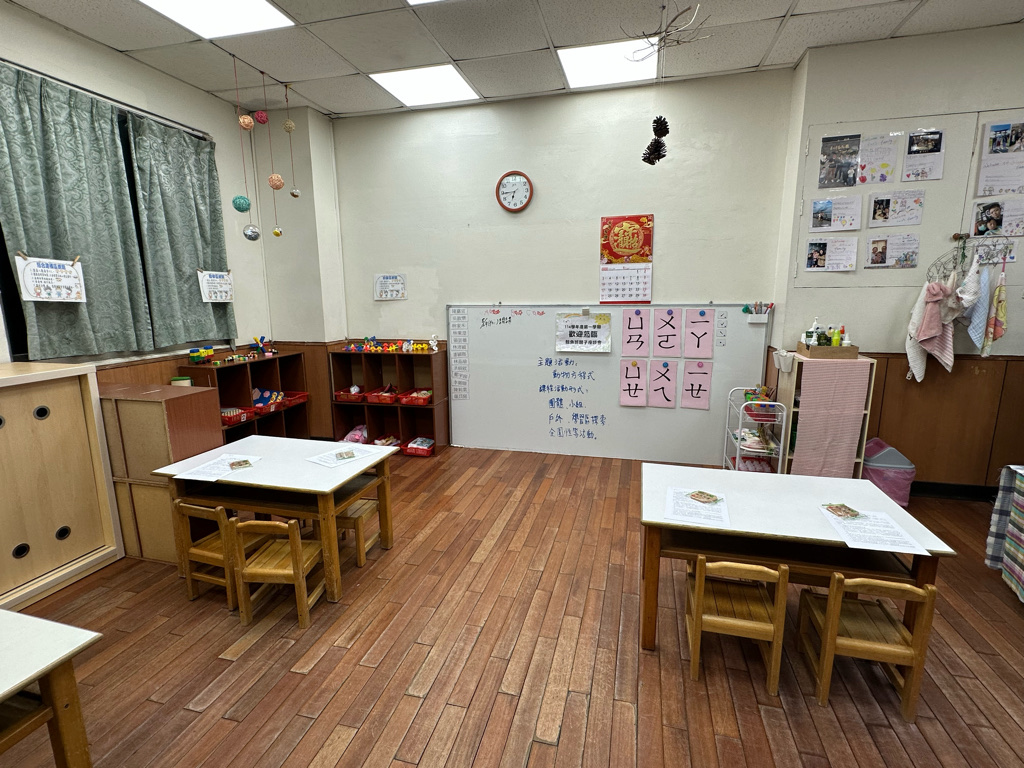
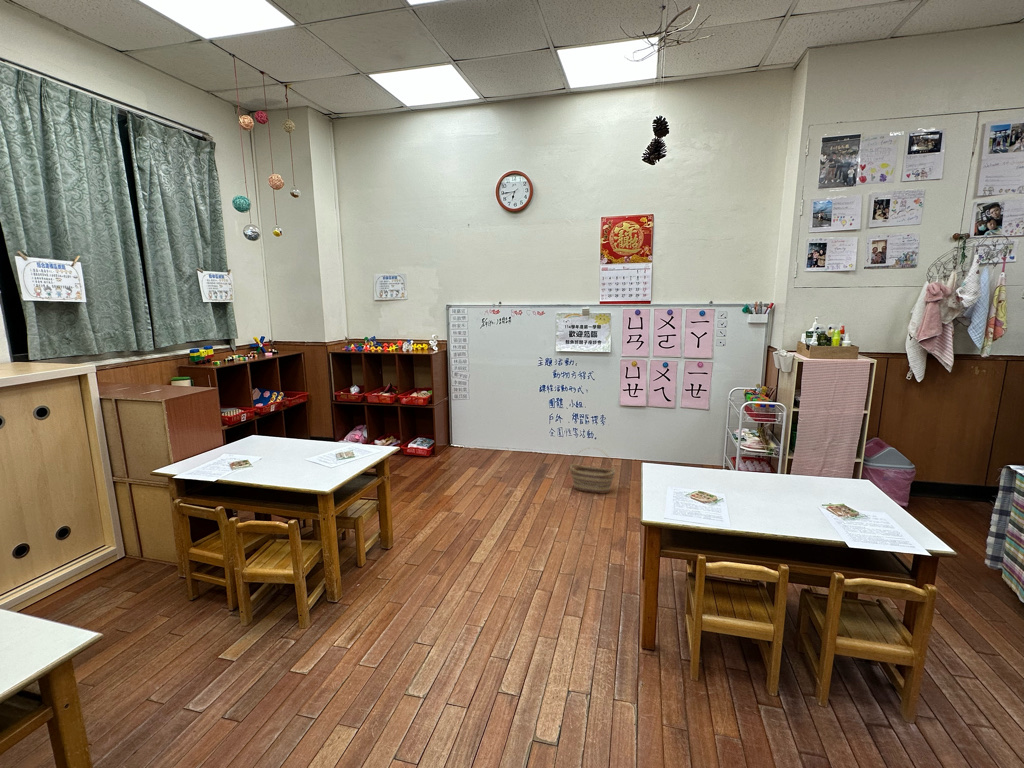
+ basket [569,447,616,495]
